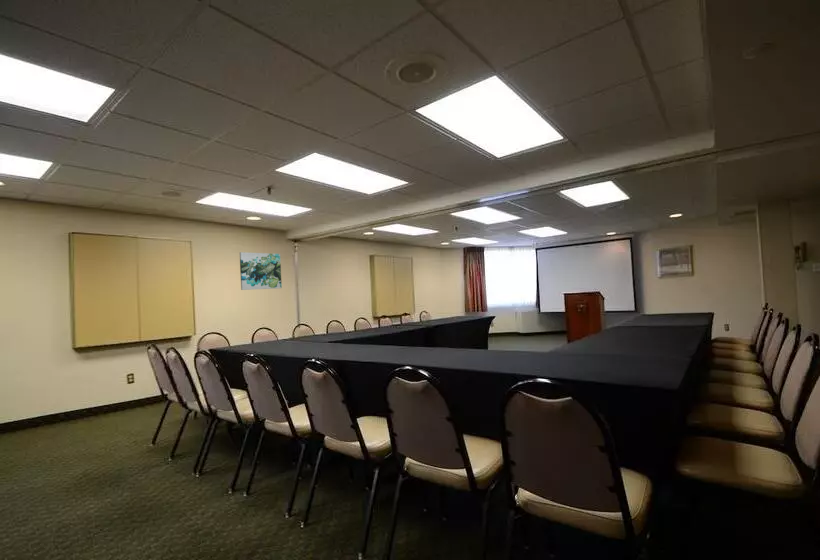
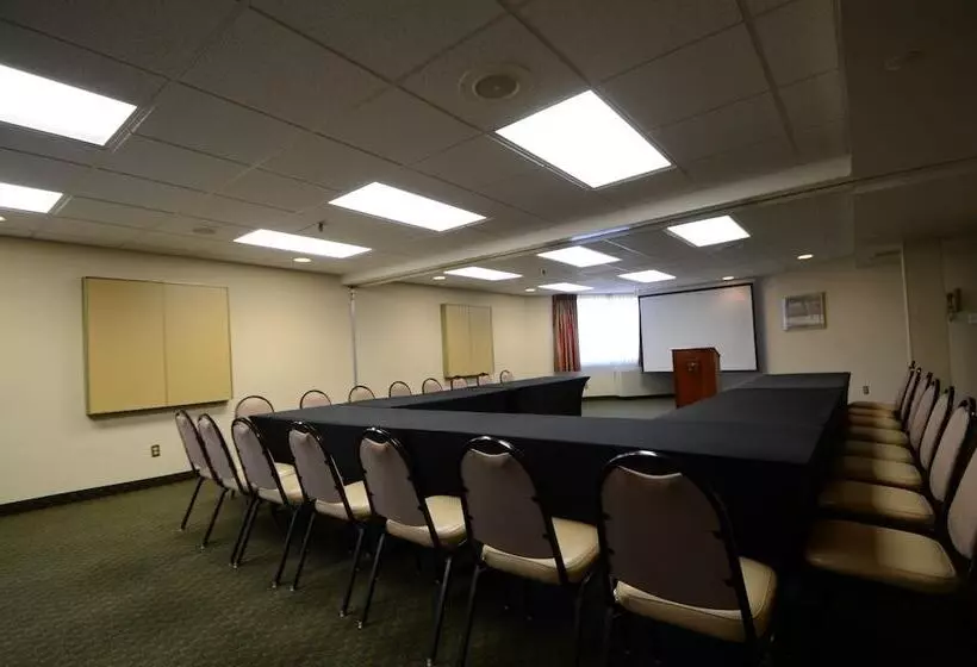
- wall art [239,251,283,291]
